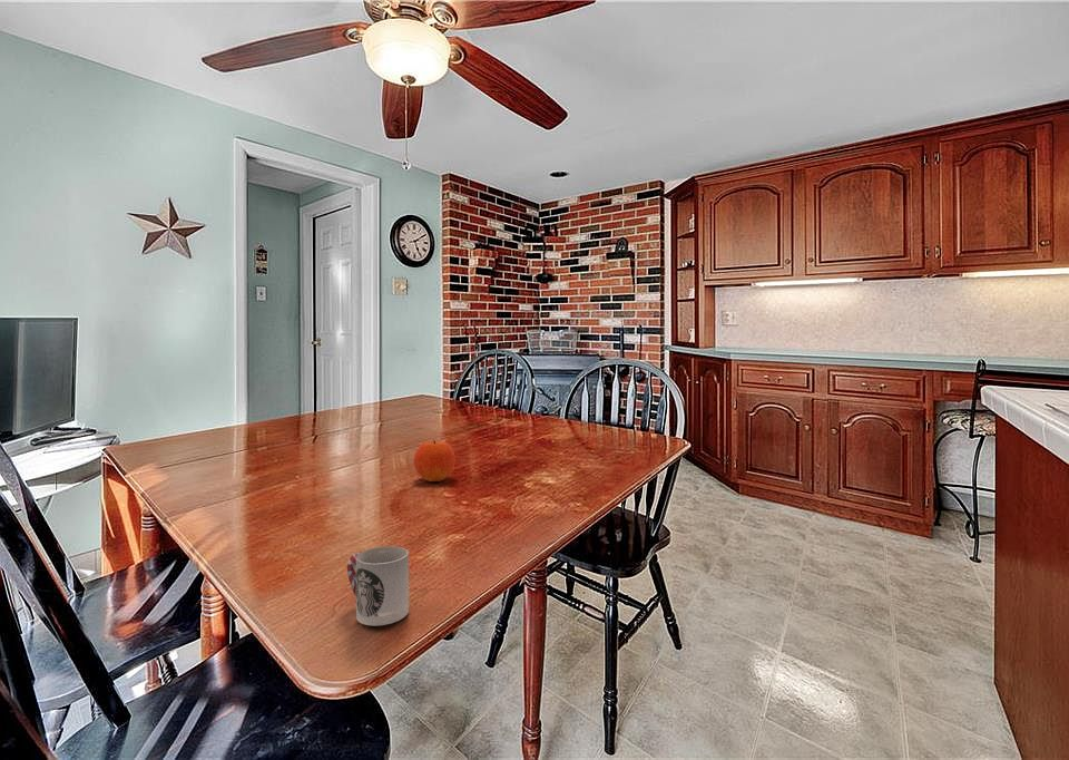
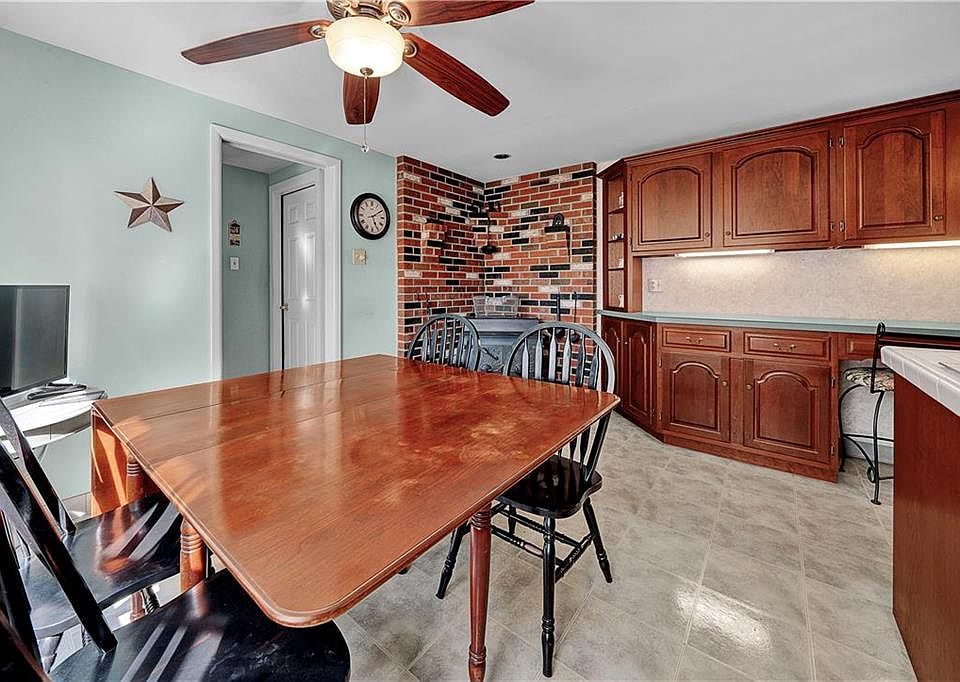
- fruit [413,440,457,483]
- cup [346,545,410,627]
